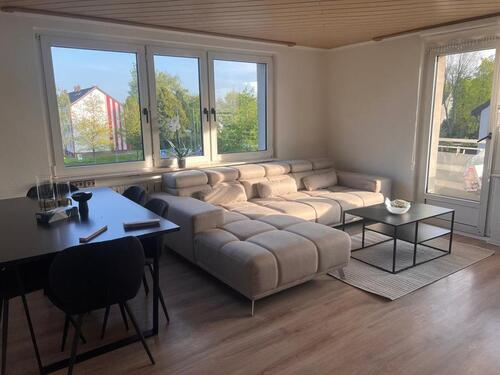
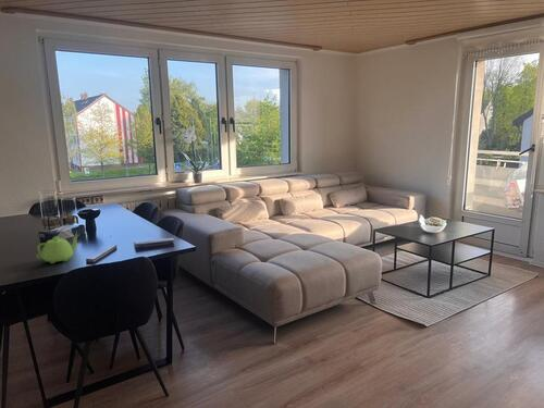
+ teapot [36,233,81,264]
